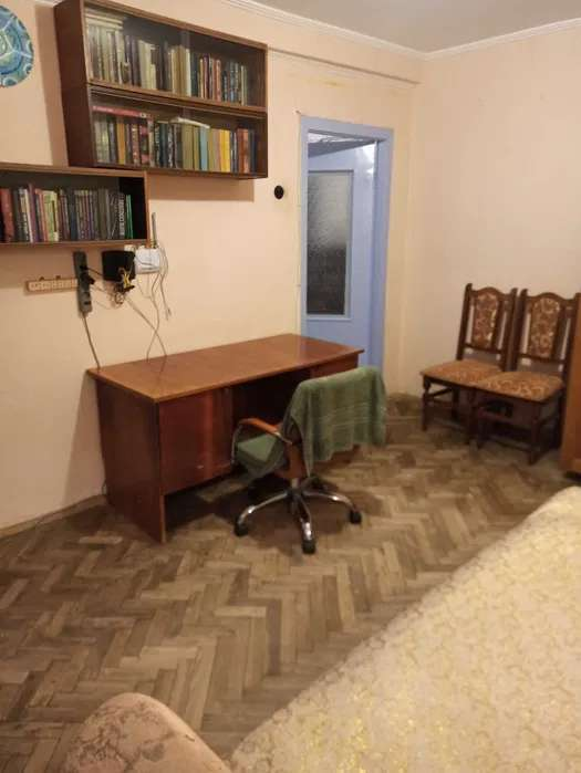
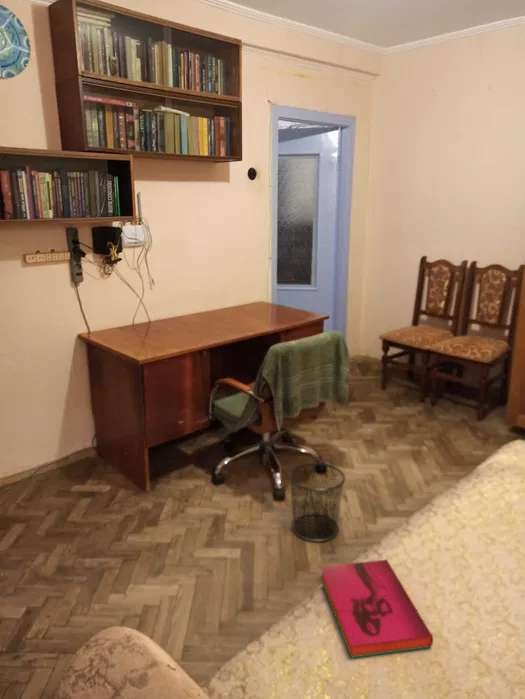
+ hardback book [319,558,434,659]
+ waste bin [288,462,346,543]
